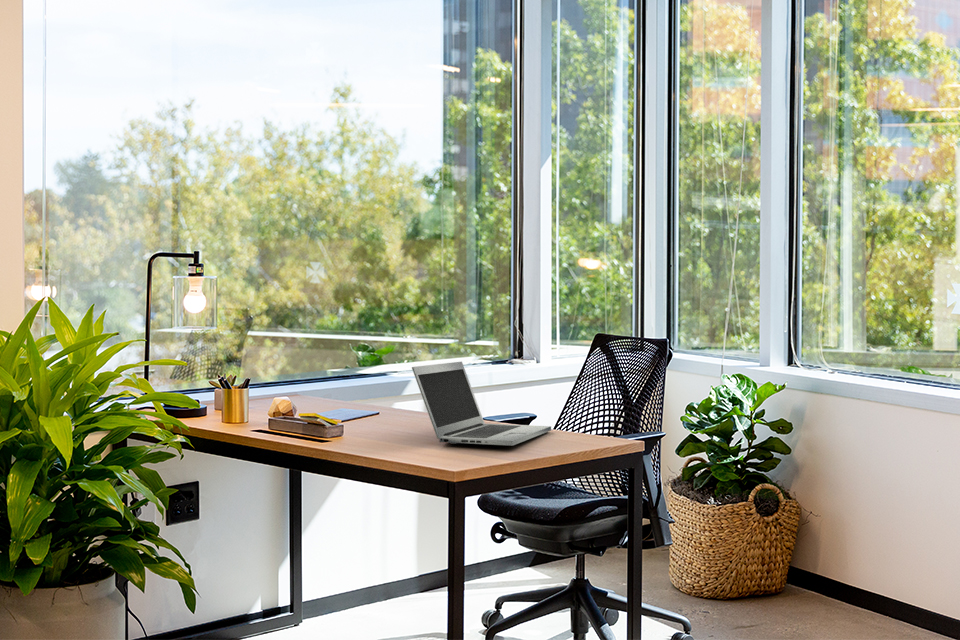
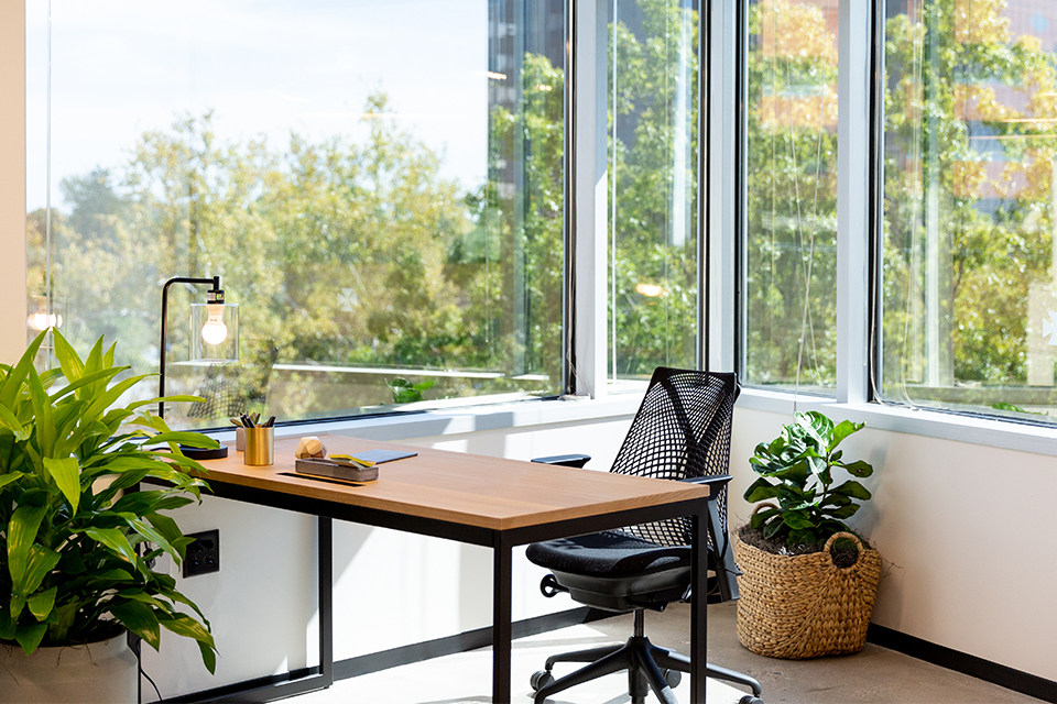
- laptop [411,361,552,447]
